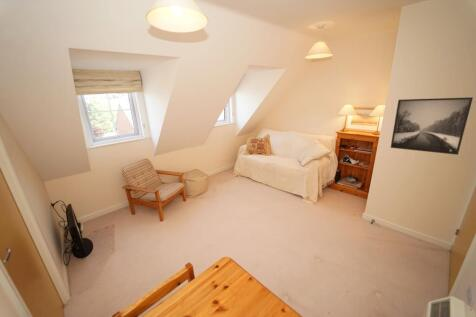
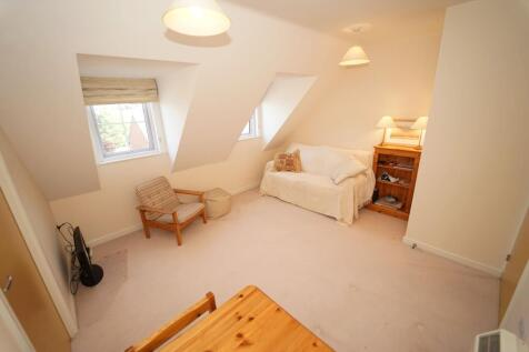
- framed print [390,96,474,156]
